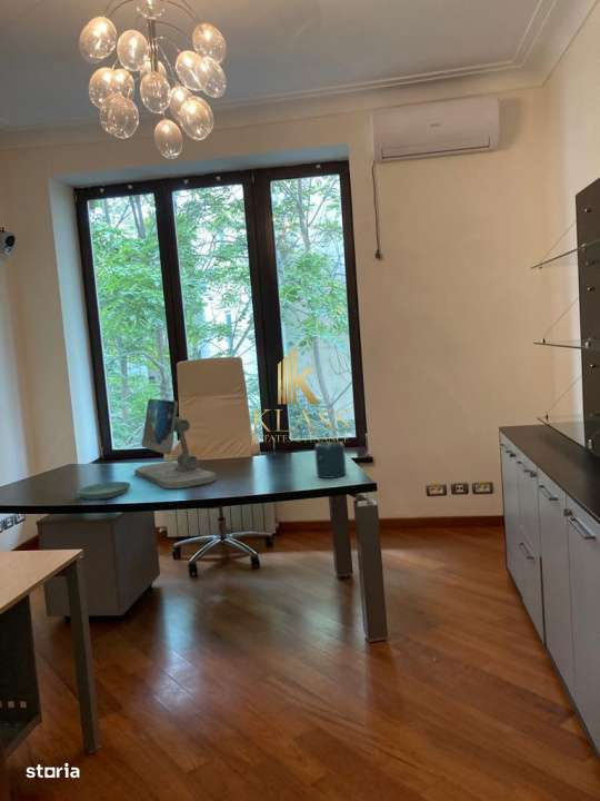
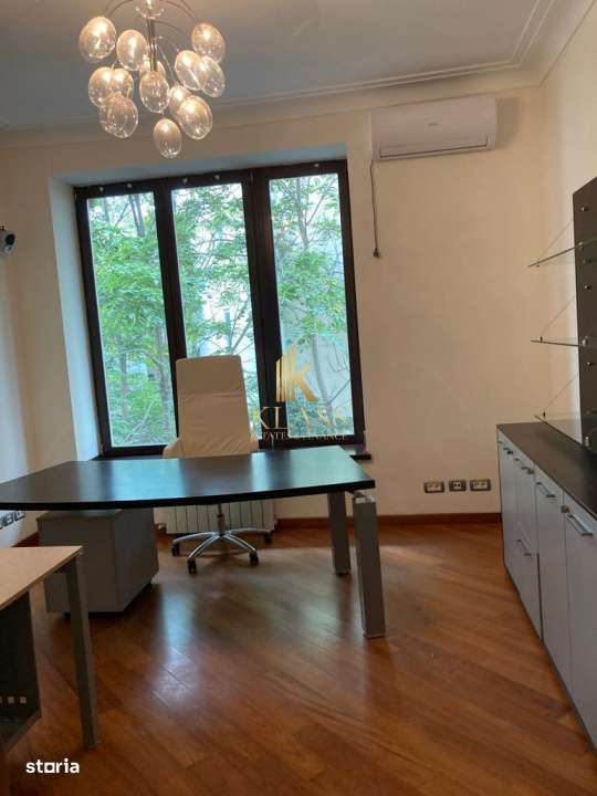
- saucer [76,481,132,501]
- computer monitor [133,398,218,490]
- speaker [313,441,348,479]
